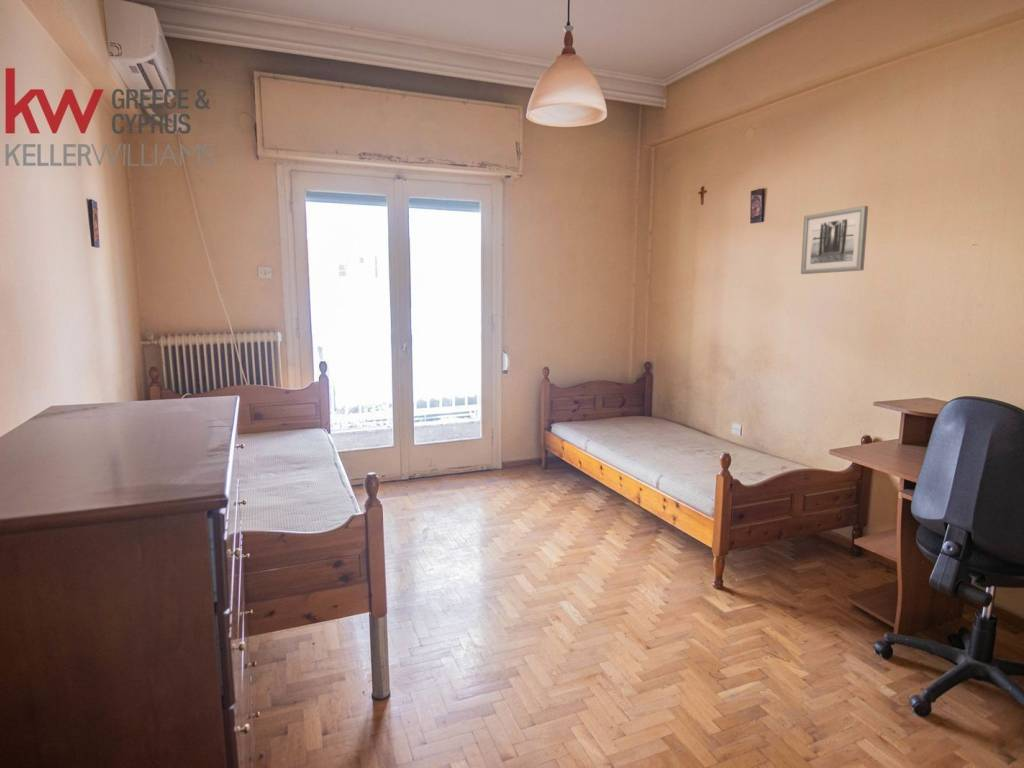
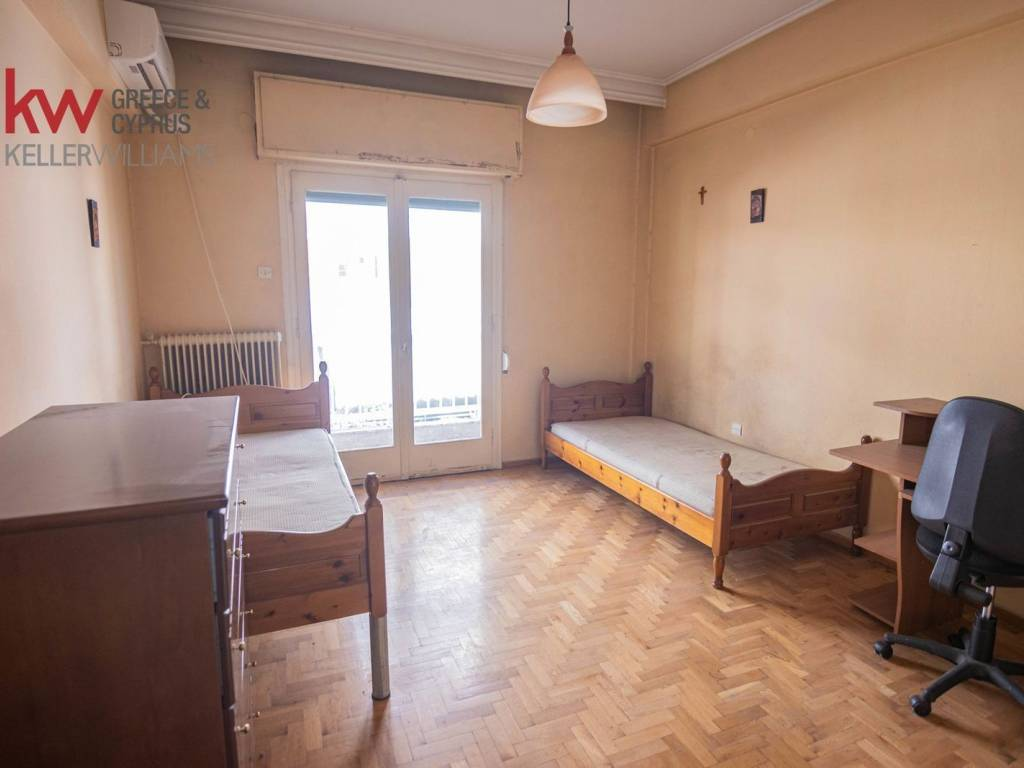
- wall art [800,205,869,275]
